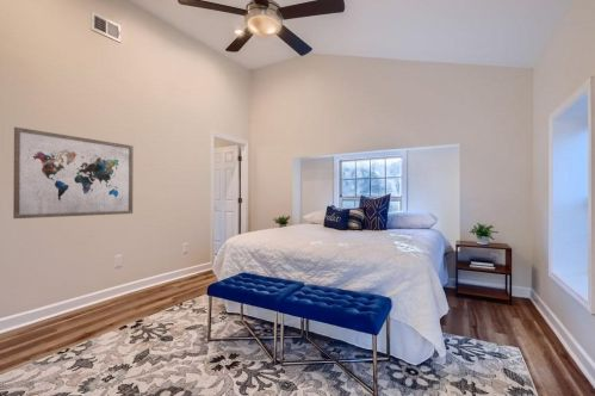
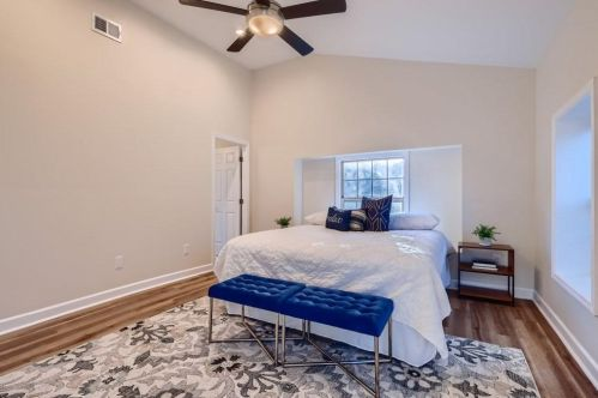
- wall art [12,126,135,219]
